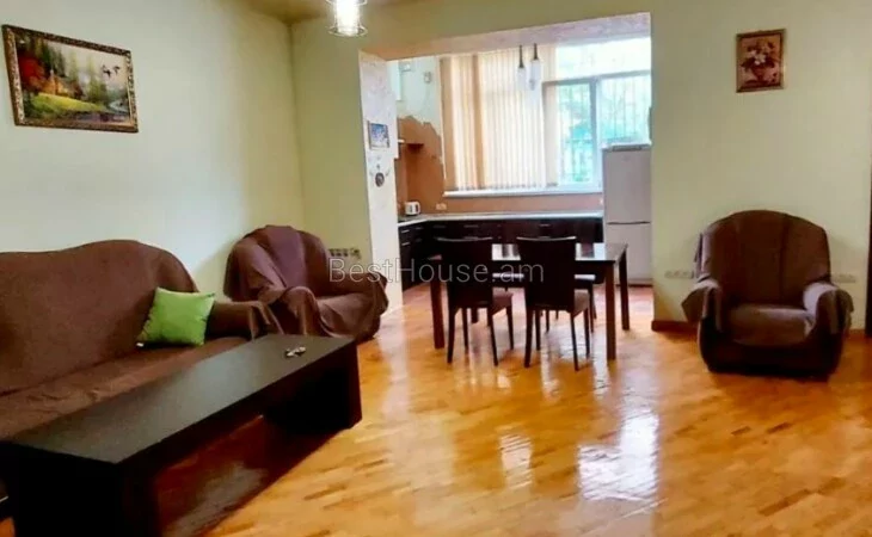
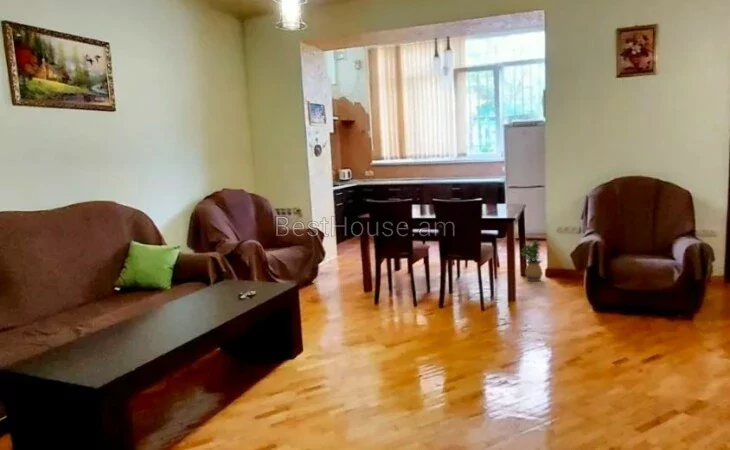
+ potted plant [519,239,544,282]
